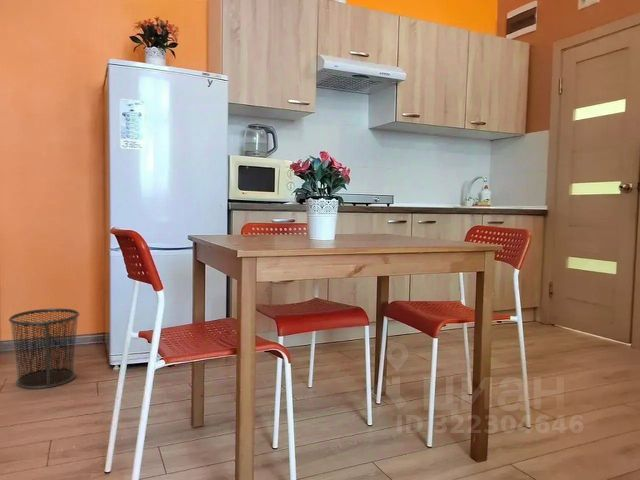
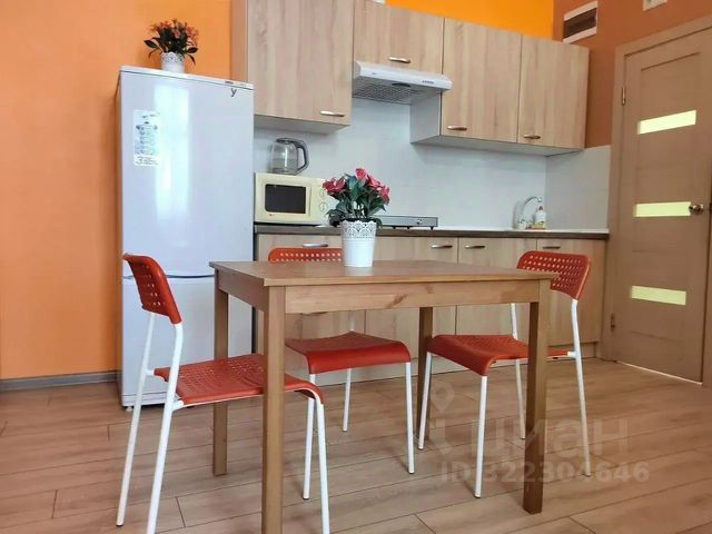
- trash can [8,307,80,390]
